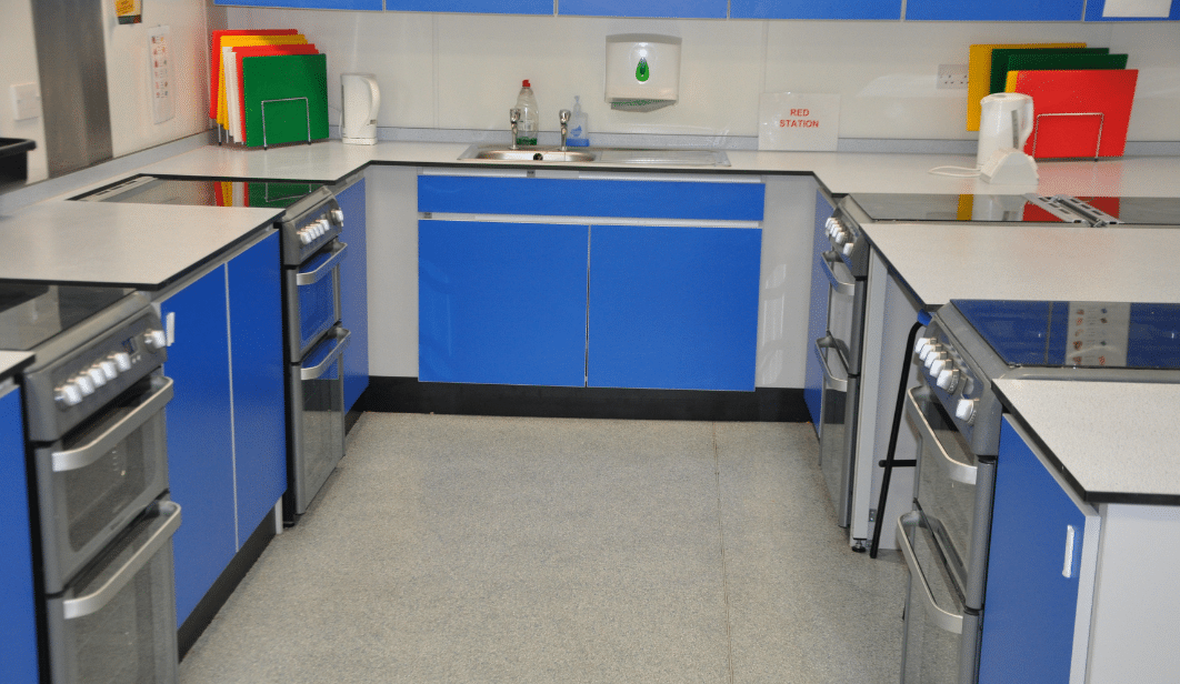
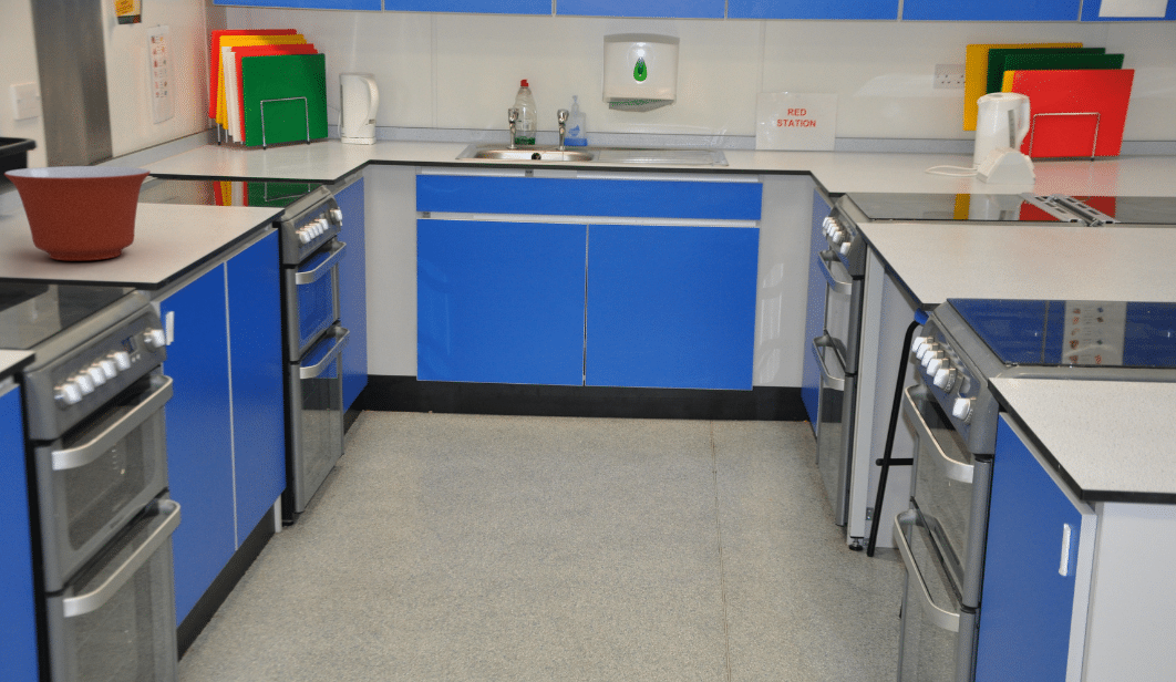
+ mixing bowl [3,165,152,261]
